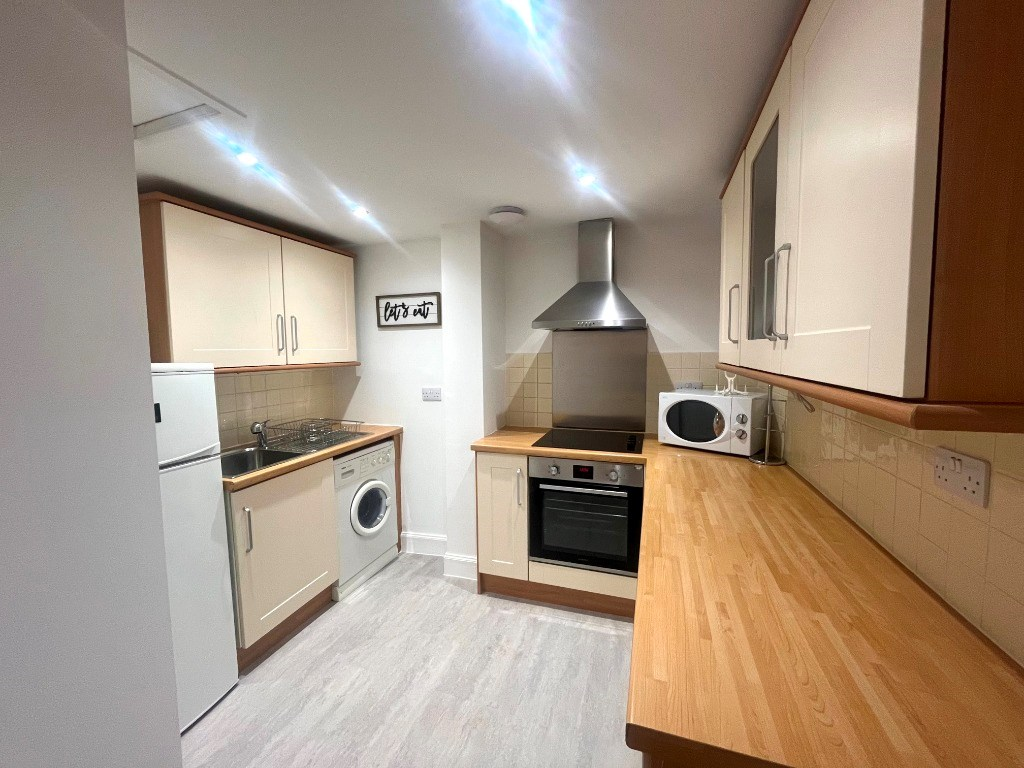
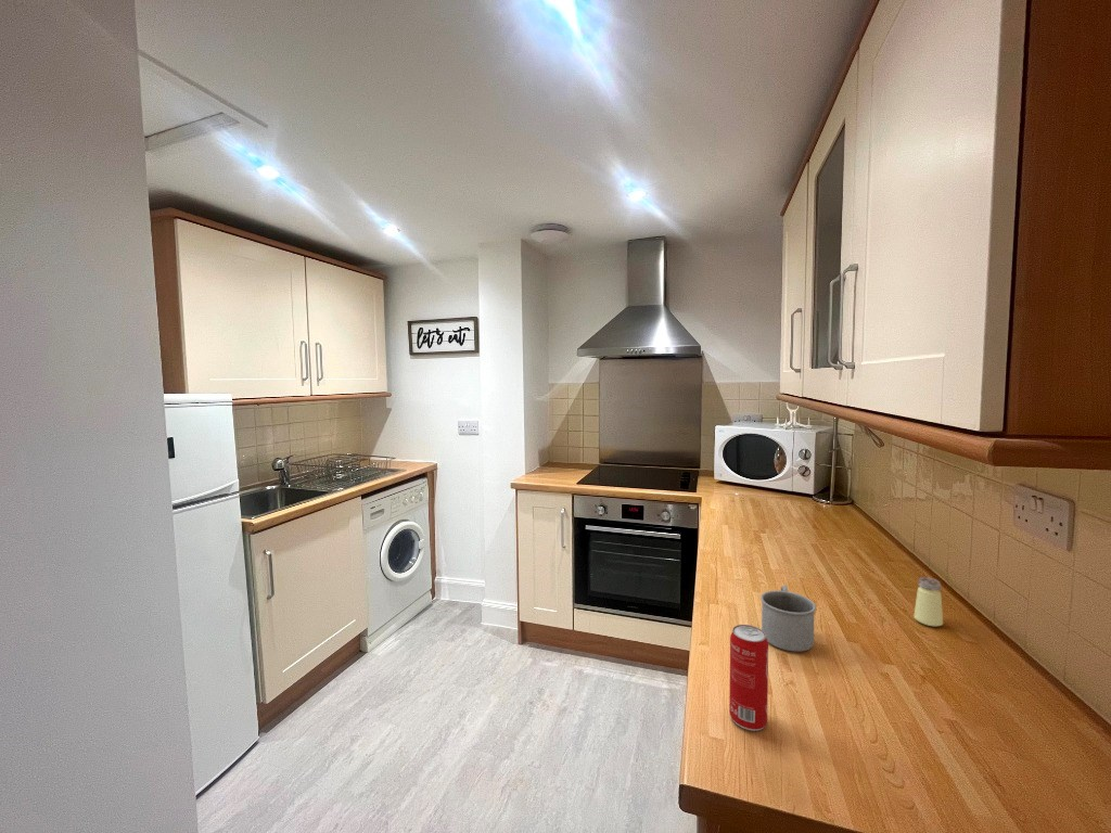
+ saltshaker [912,576,944,628]
+ beverage can [728,624,769,732]
+ mug [759,585,817,653]
